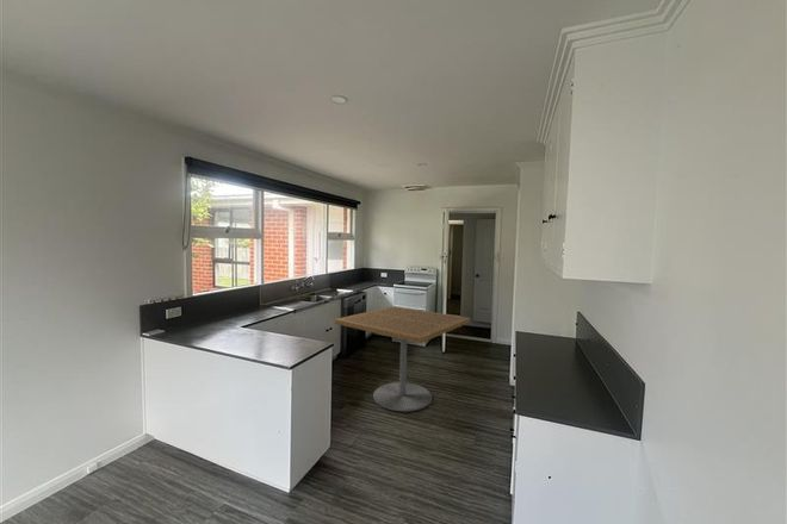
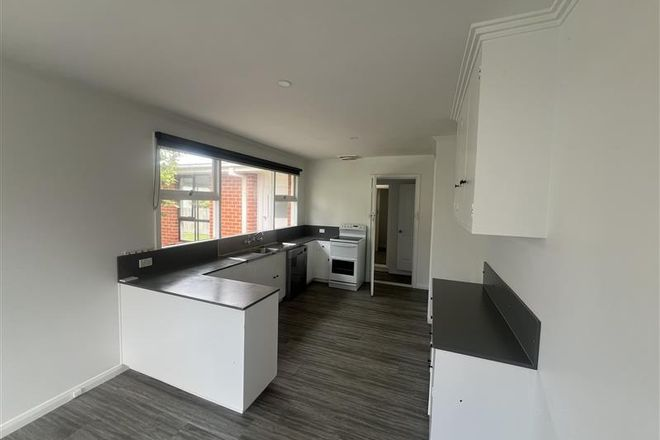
- dining table [334,305,471,412]
